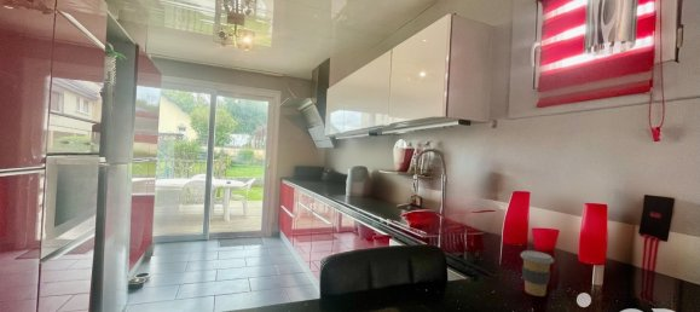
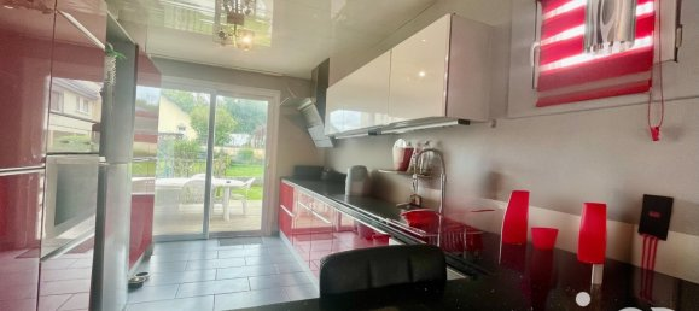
- coffee cup [520,249,555,297]
